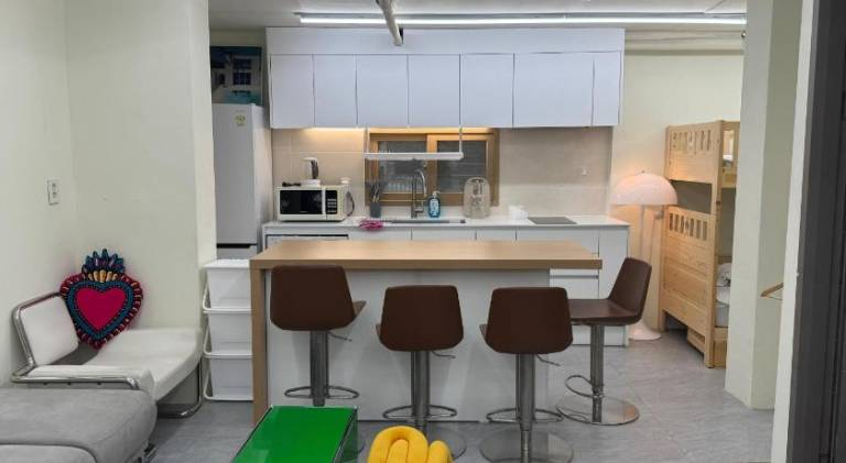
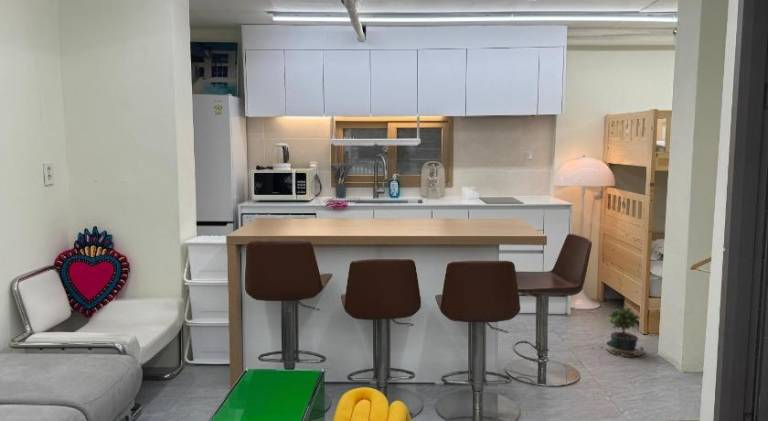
+ potted plant [591,307,645,358]
